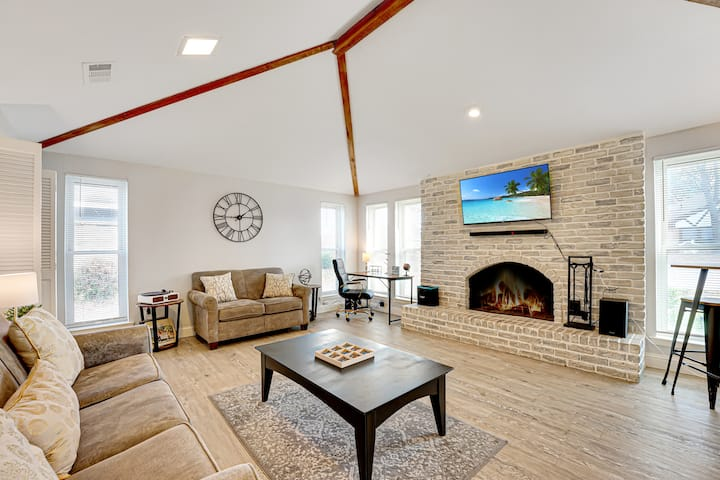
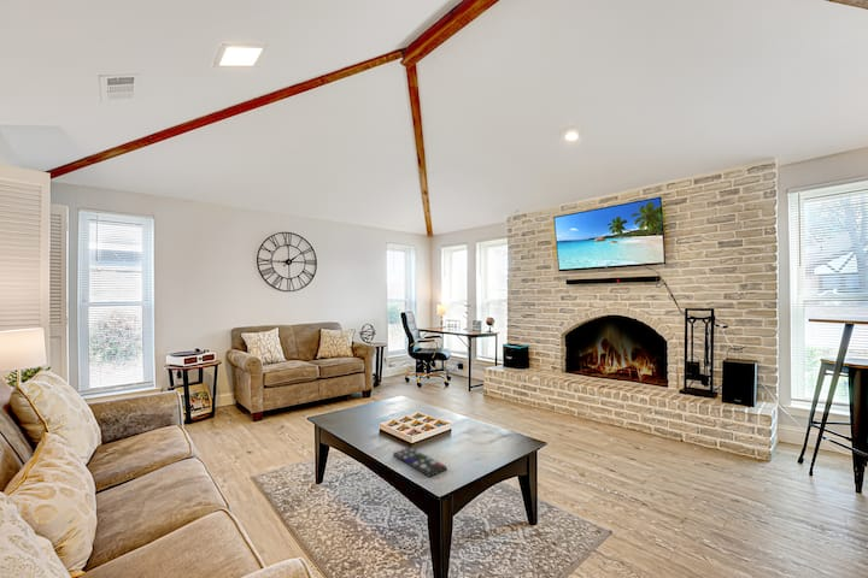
+ remote control [392,446,448,478]
